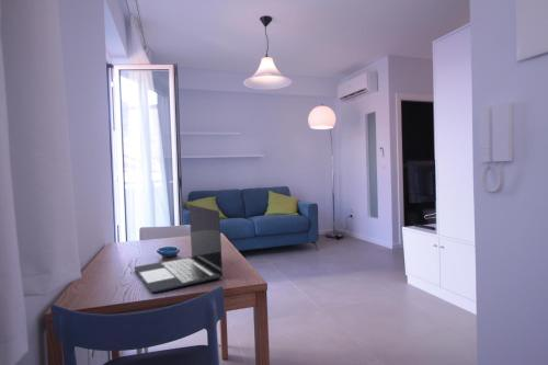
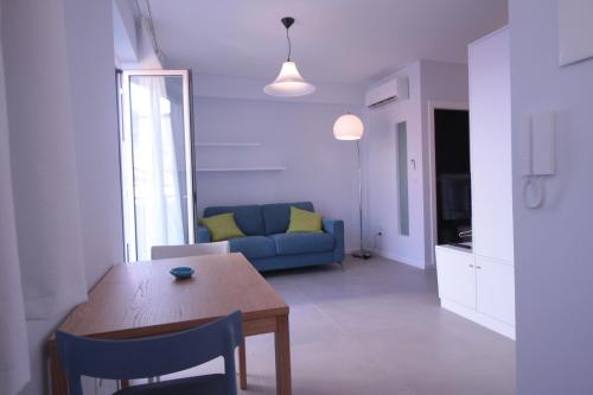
- laptop [134,204,224,294]
